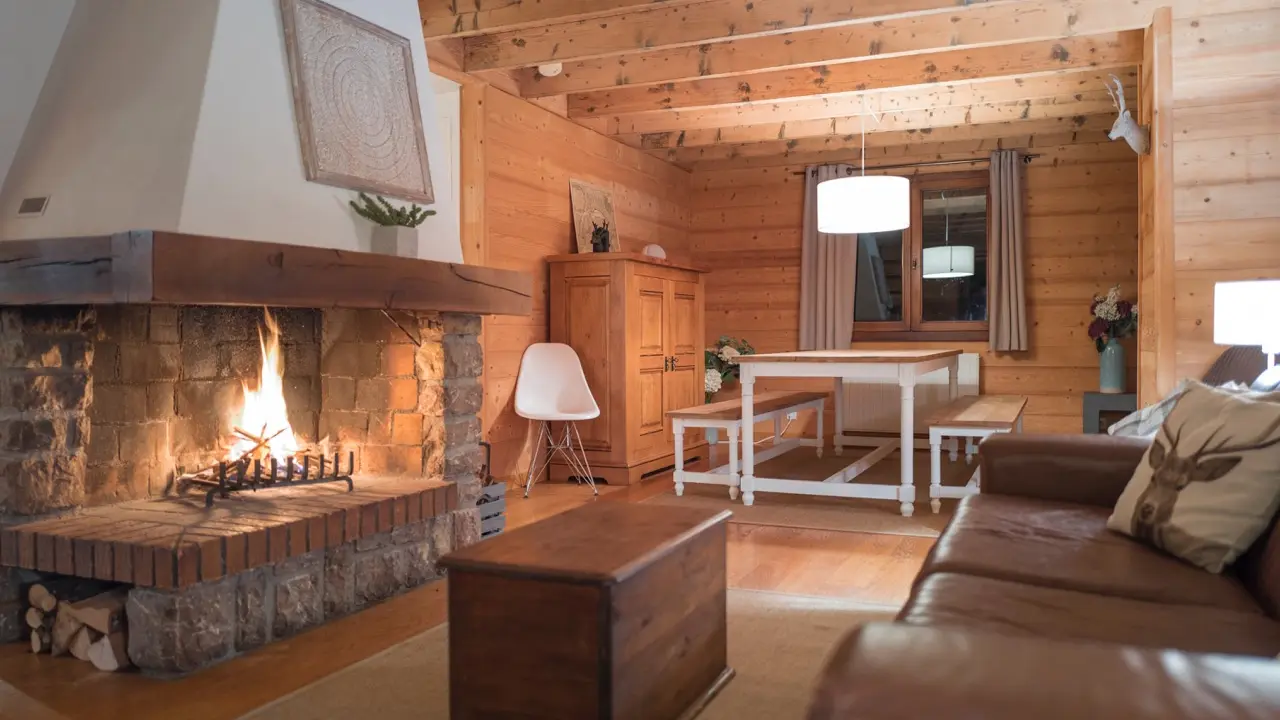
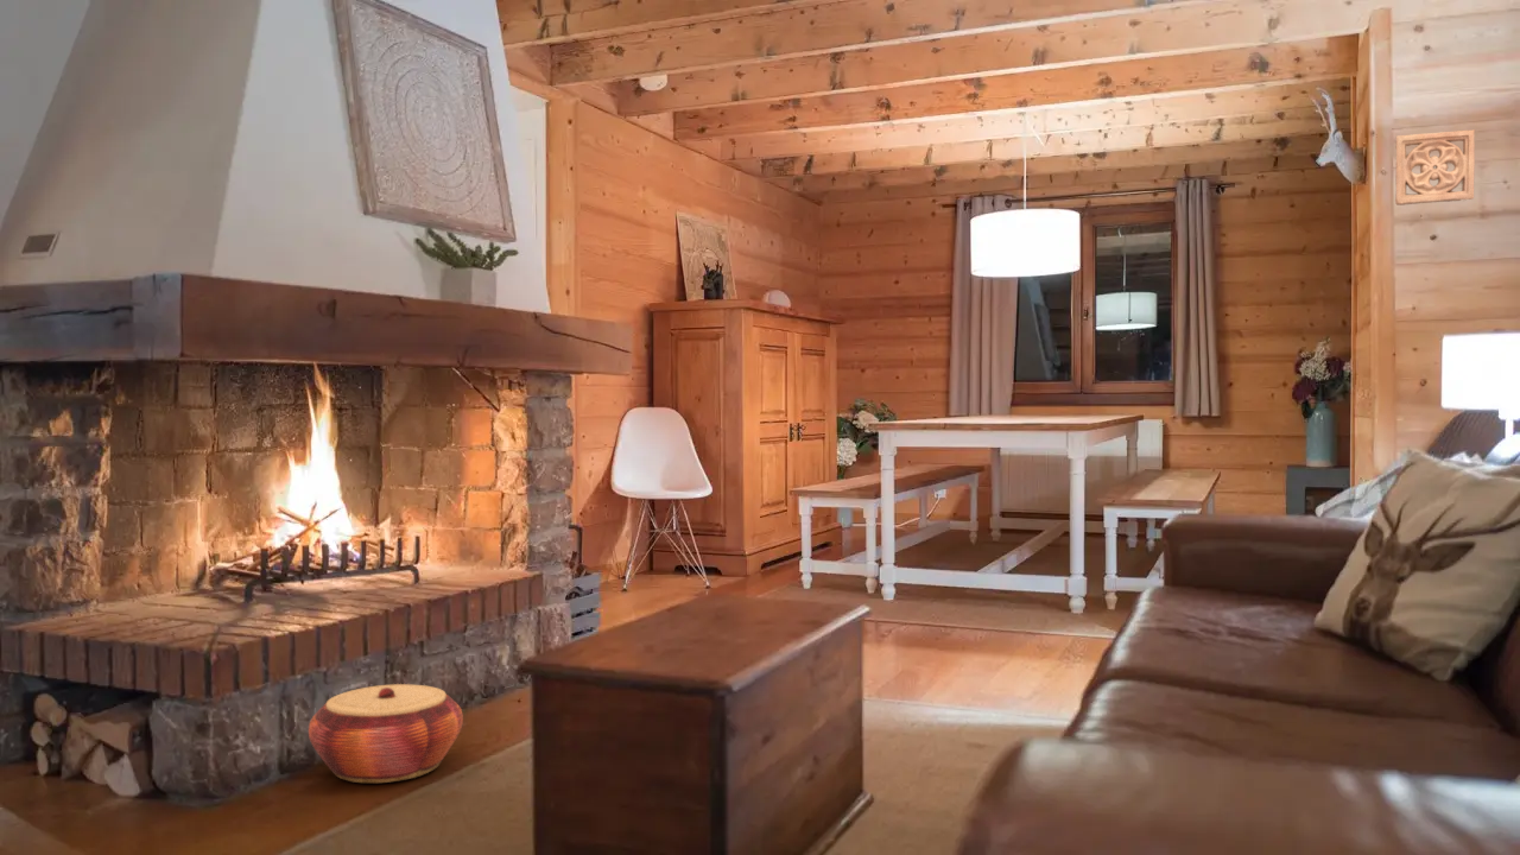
+ woven basket [308,683,464,784]
+ wall ornament [1394,129,1476,207]
